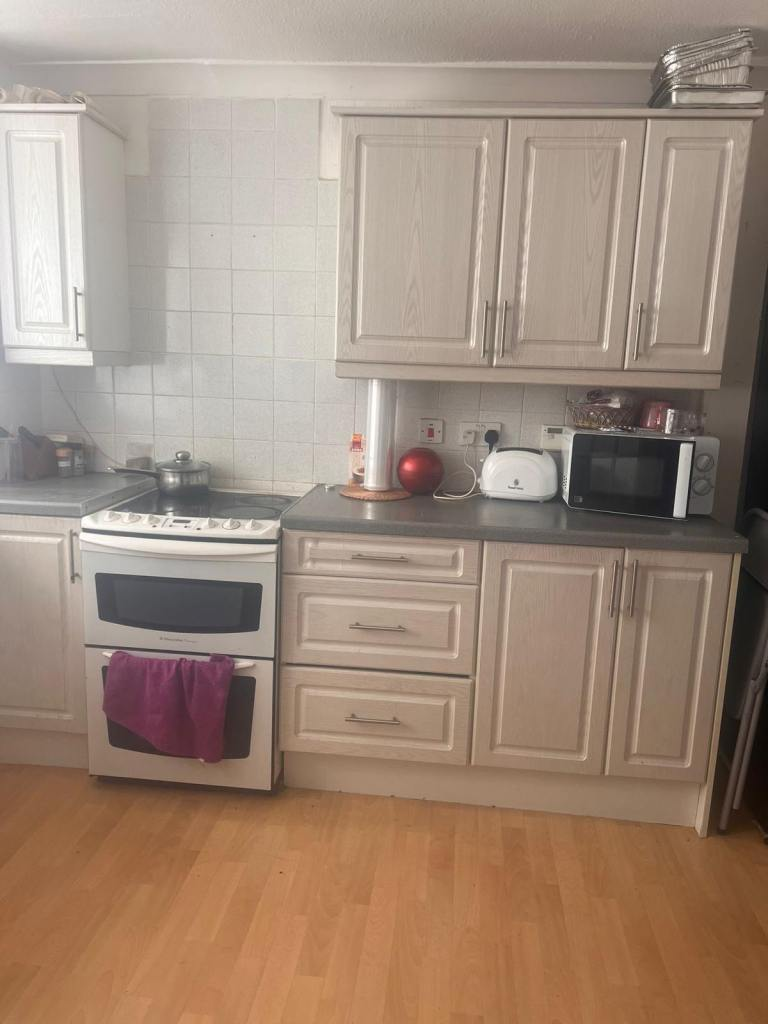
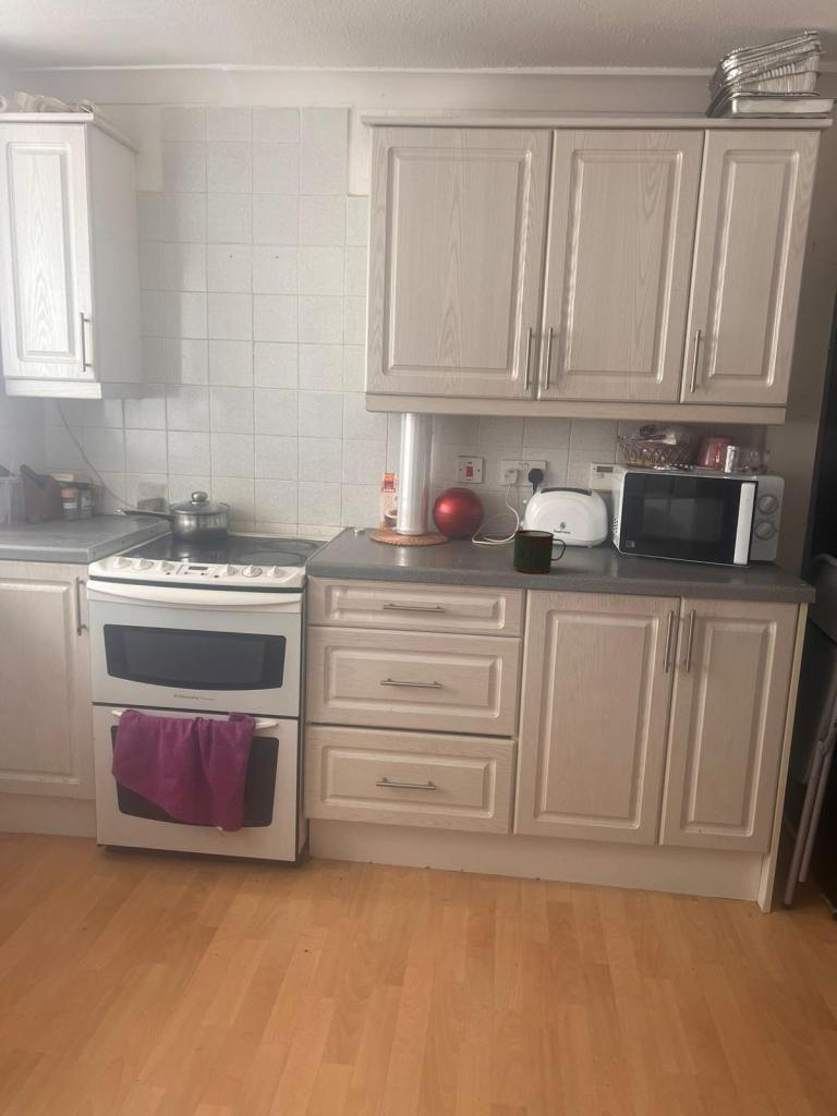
+ mug [512,529,567,574]
